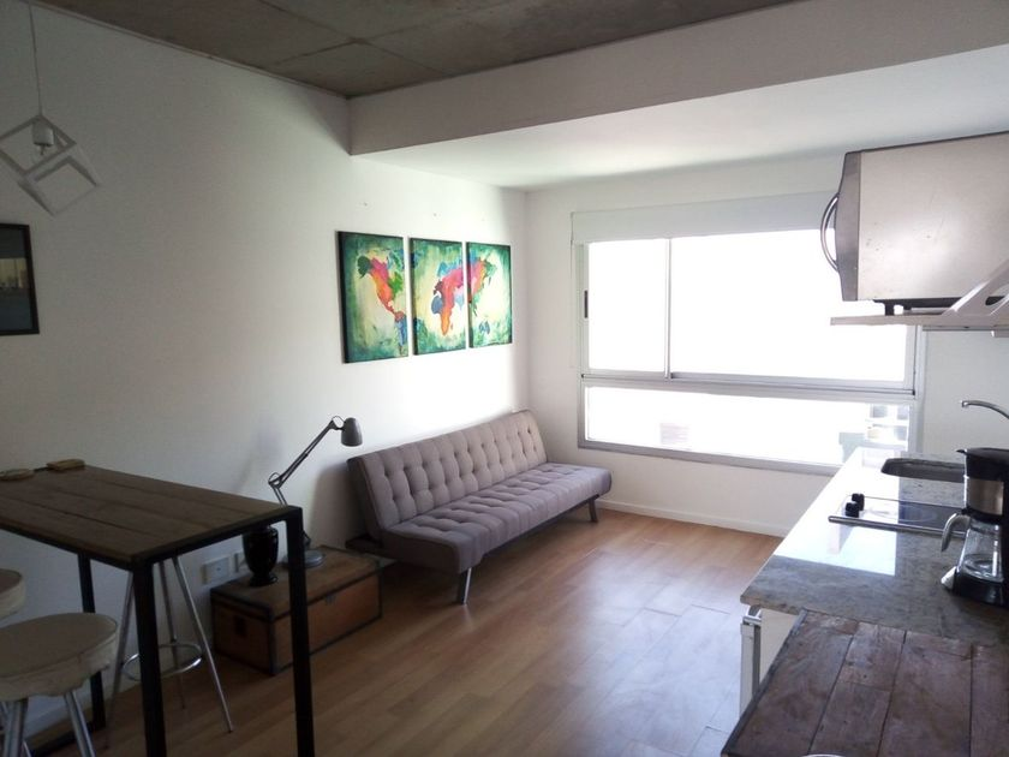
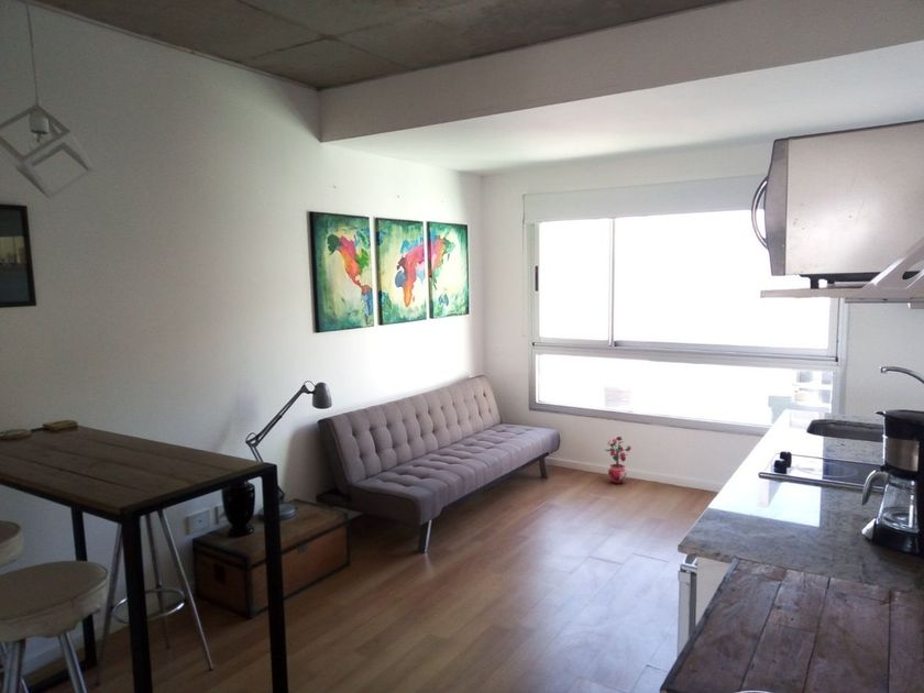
+ potted plant [605,436,632,485]
